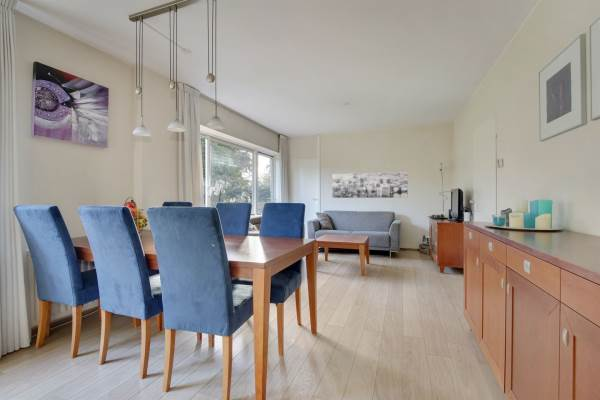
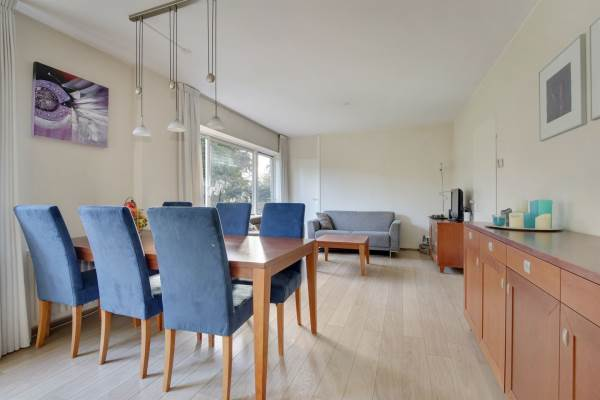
- wall art [331,171,409,199]
